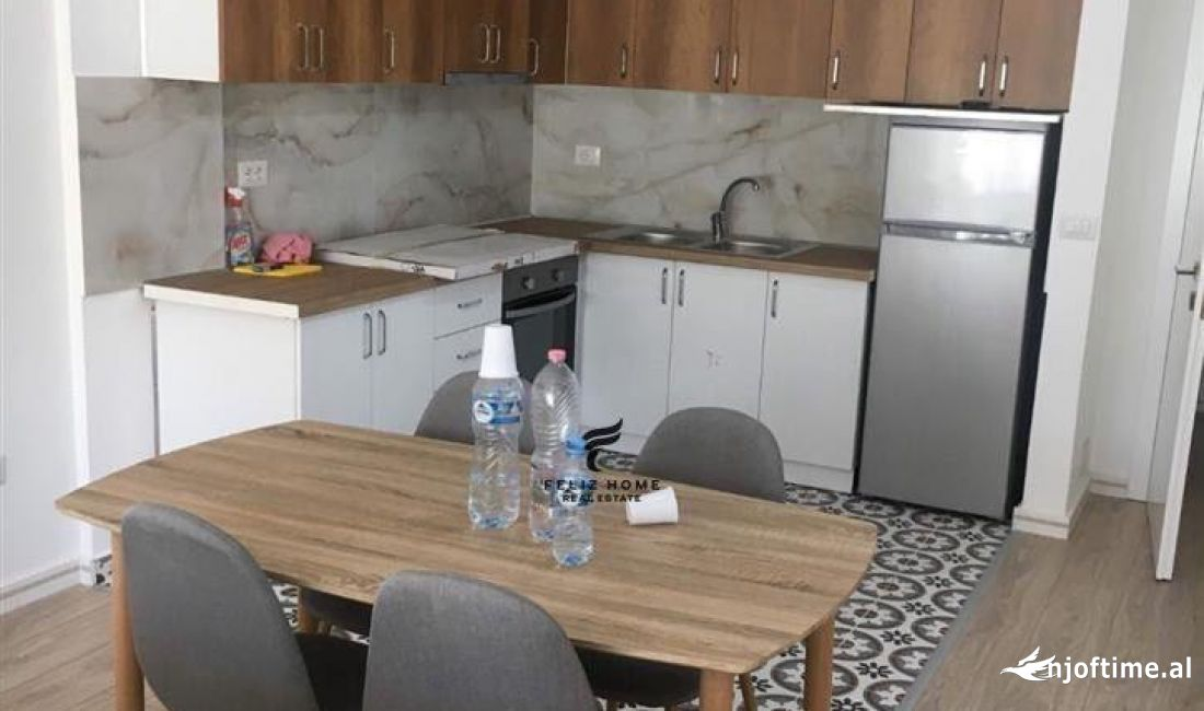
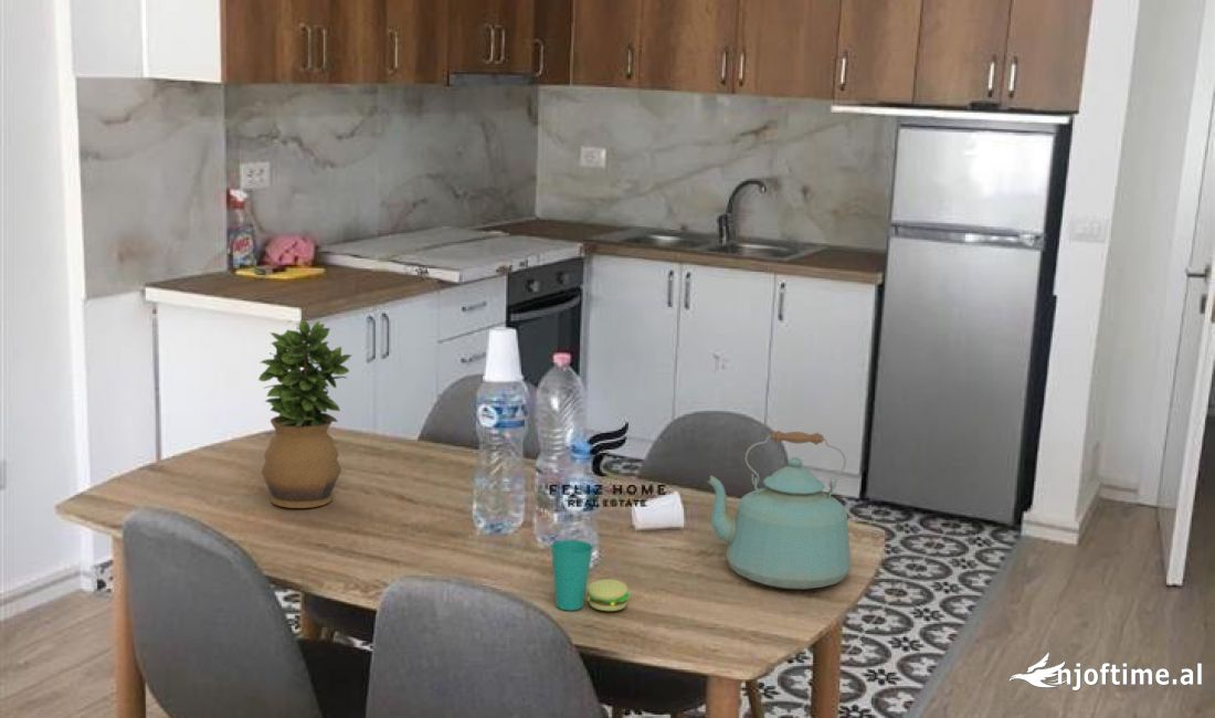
+ cup [550,539,631,612]
+ potted plant [257,319,352,509]
+ kettle [705,430,853,590]
